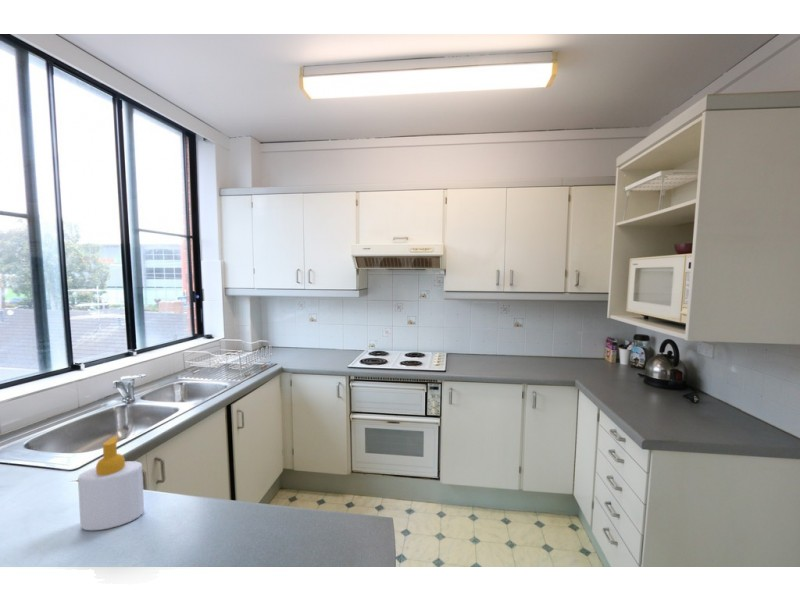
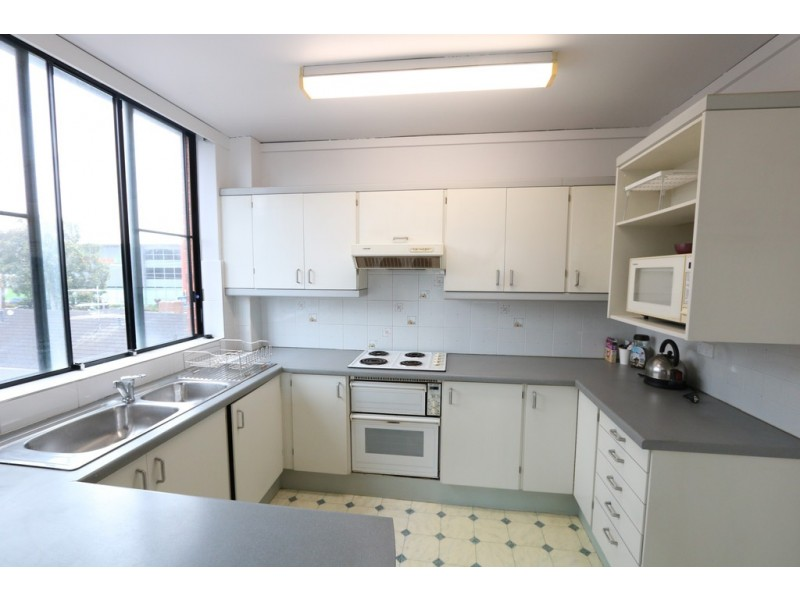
- soap bottle [77,435,145,531]
